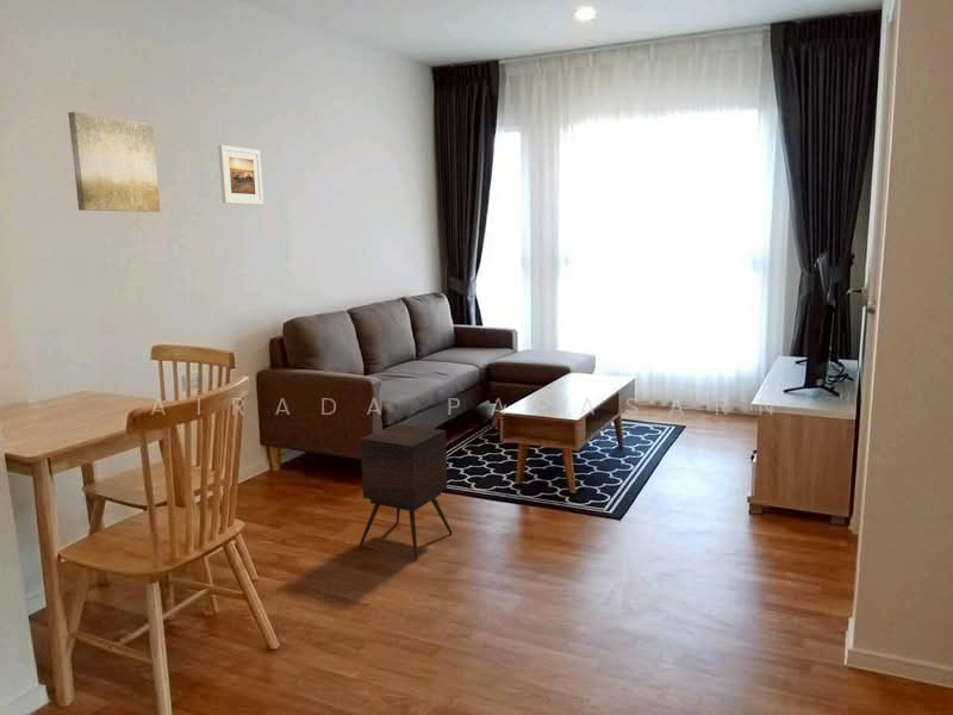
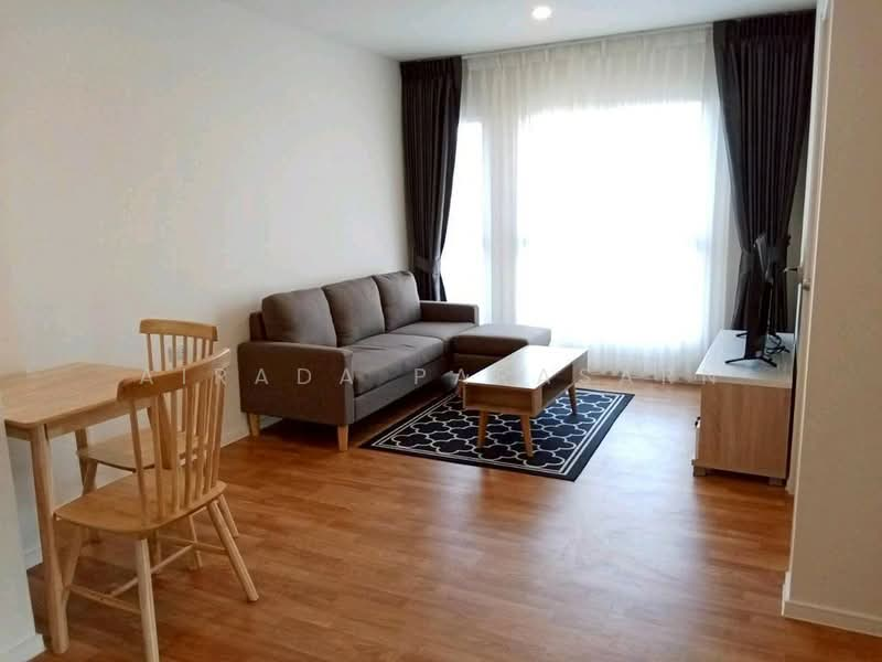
- side table [357,423,454,560]
- wall art [67,111,161,213]
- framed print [217,144,264,206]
